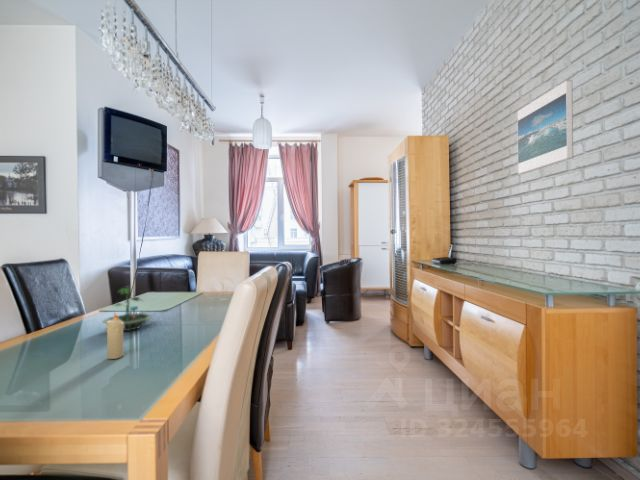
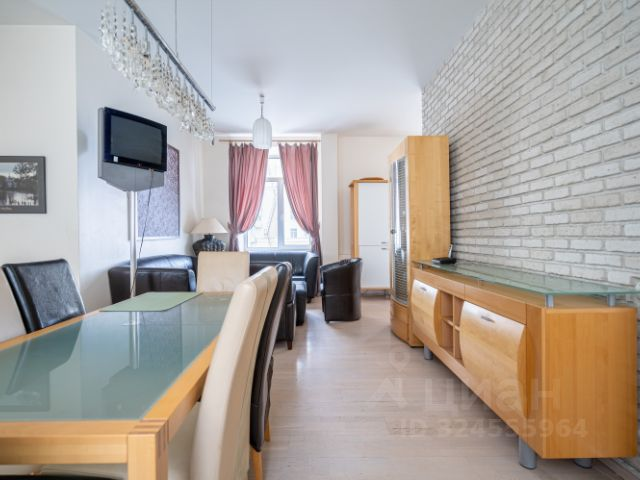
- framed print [516,79,574,175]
- terrarium [101,285,154,332]
- candle [105,311,124,360]
